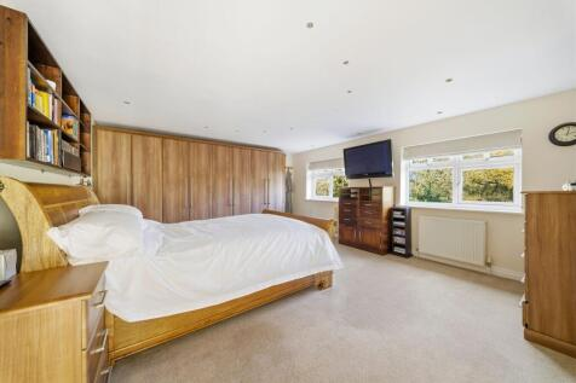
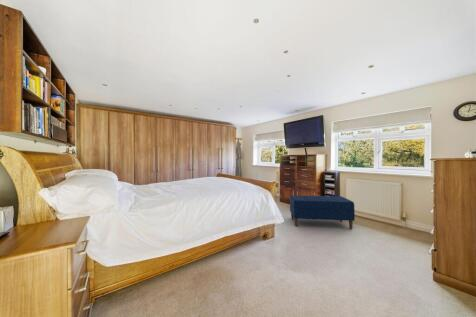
+ bench [289,194,356,230]
